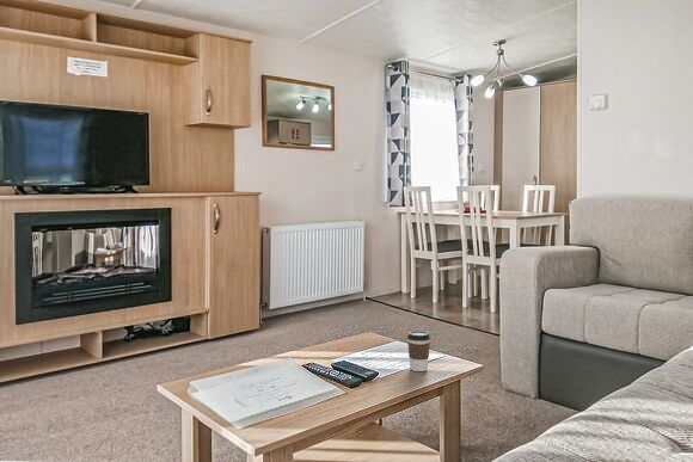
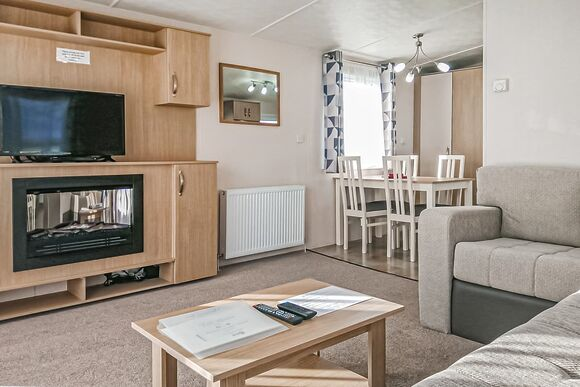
- coffee cup [406,329,431,372]
